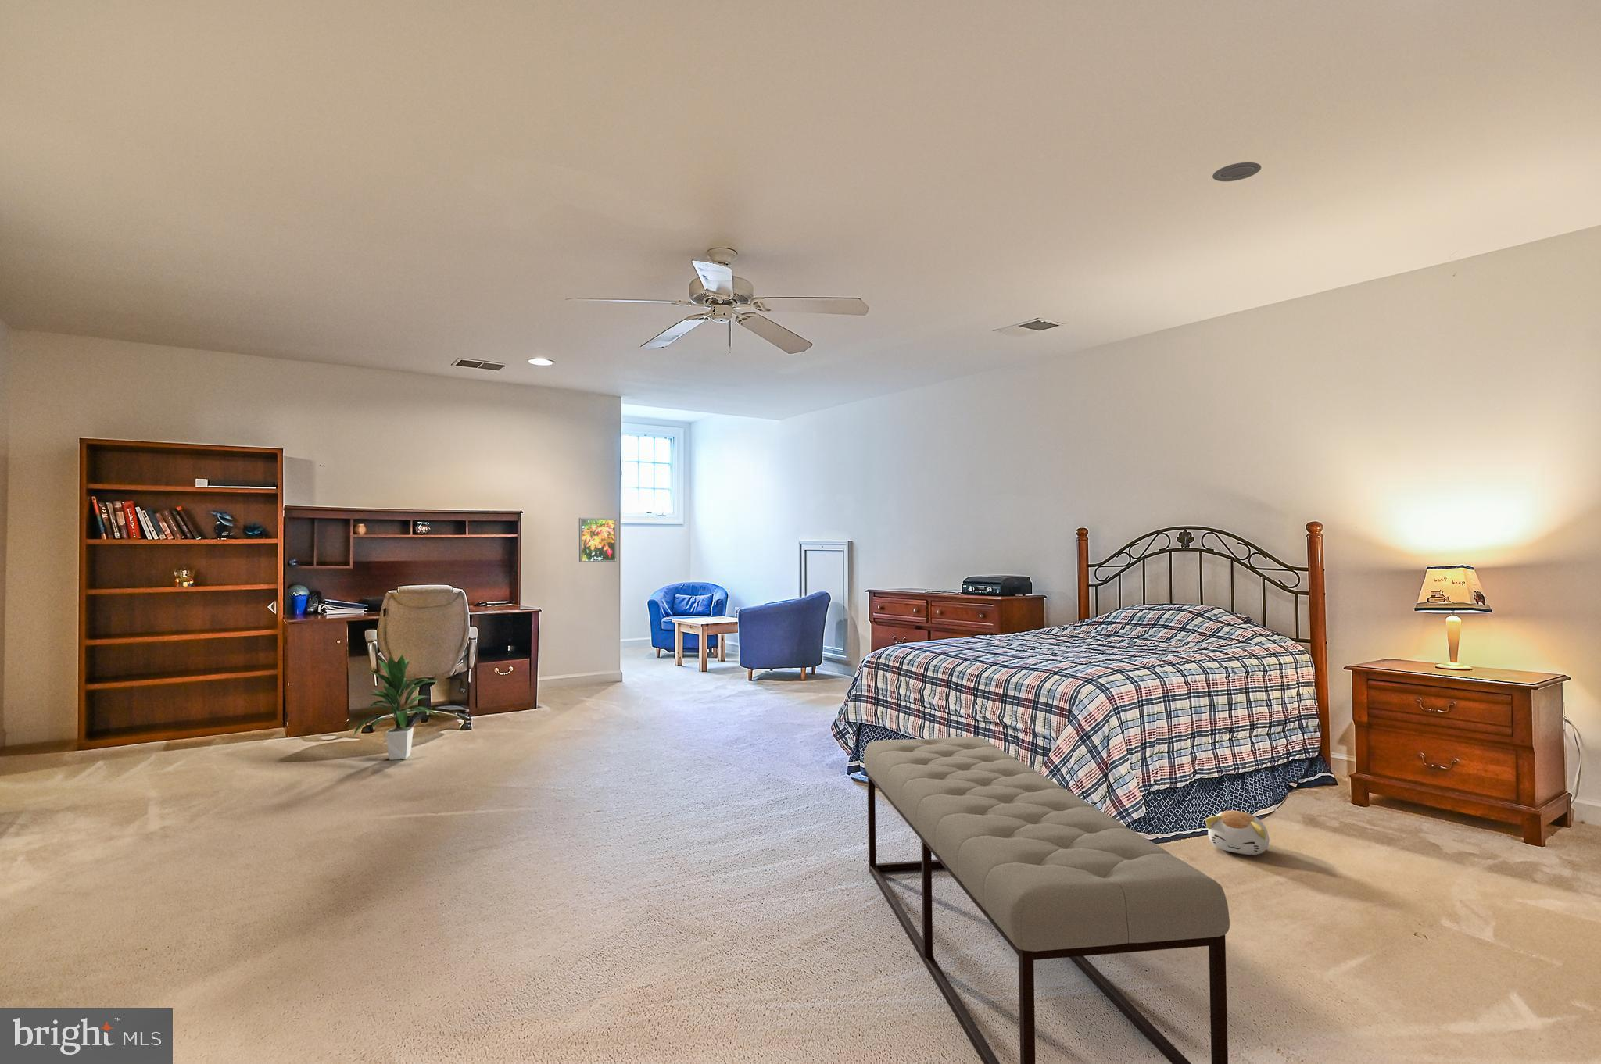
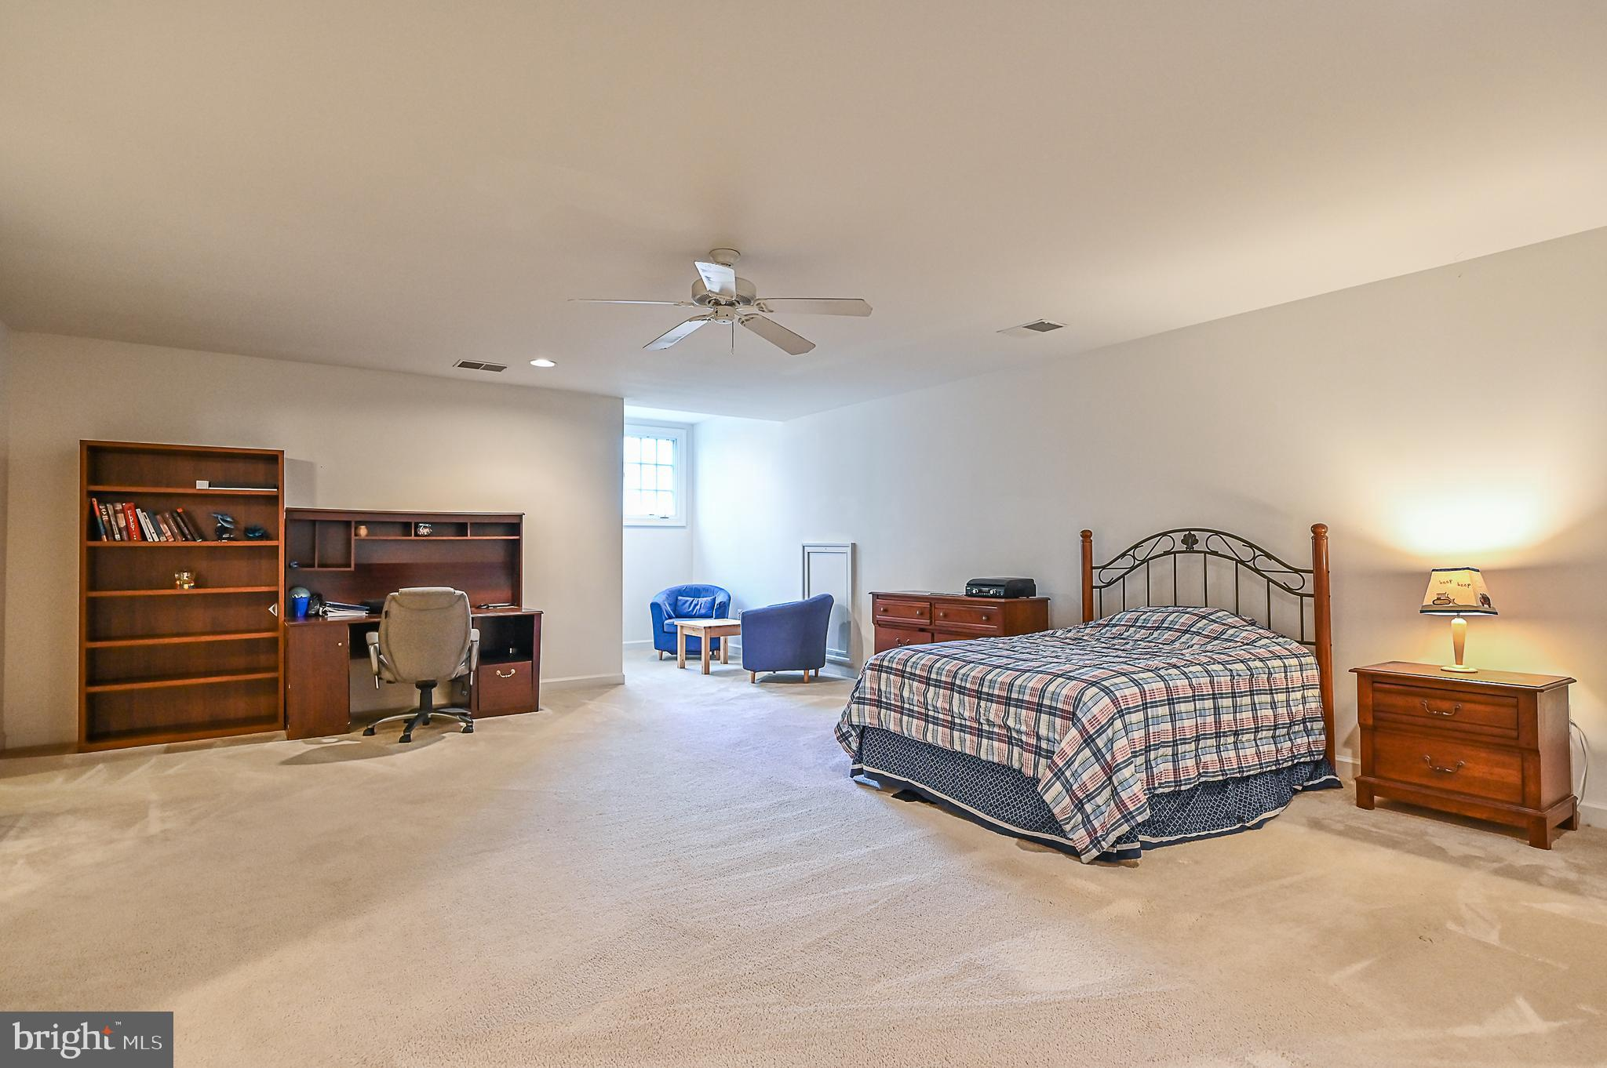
- recessed light [1211,162,1261,182]
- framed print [578,518,616,563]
- bench [863,736,1230,1064]
- indoor plant [353,654,441,761]
- plush toy [1204,810,1271,855]
